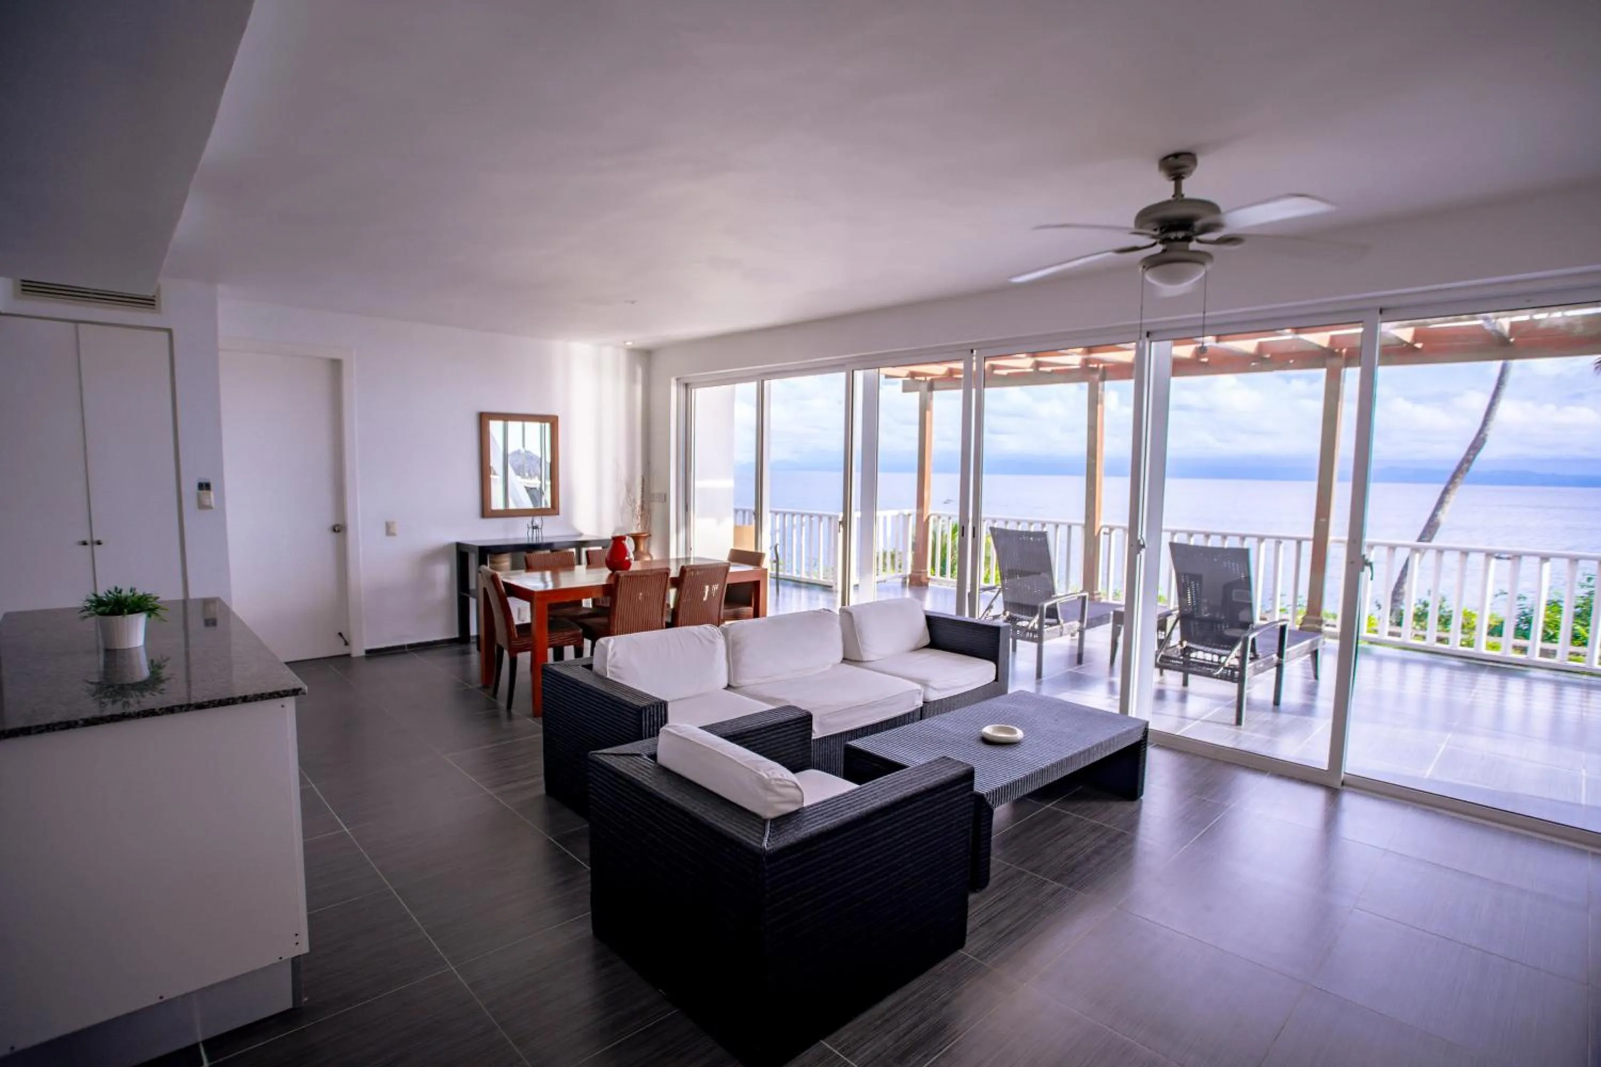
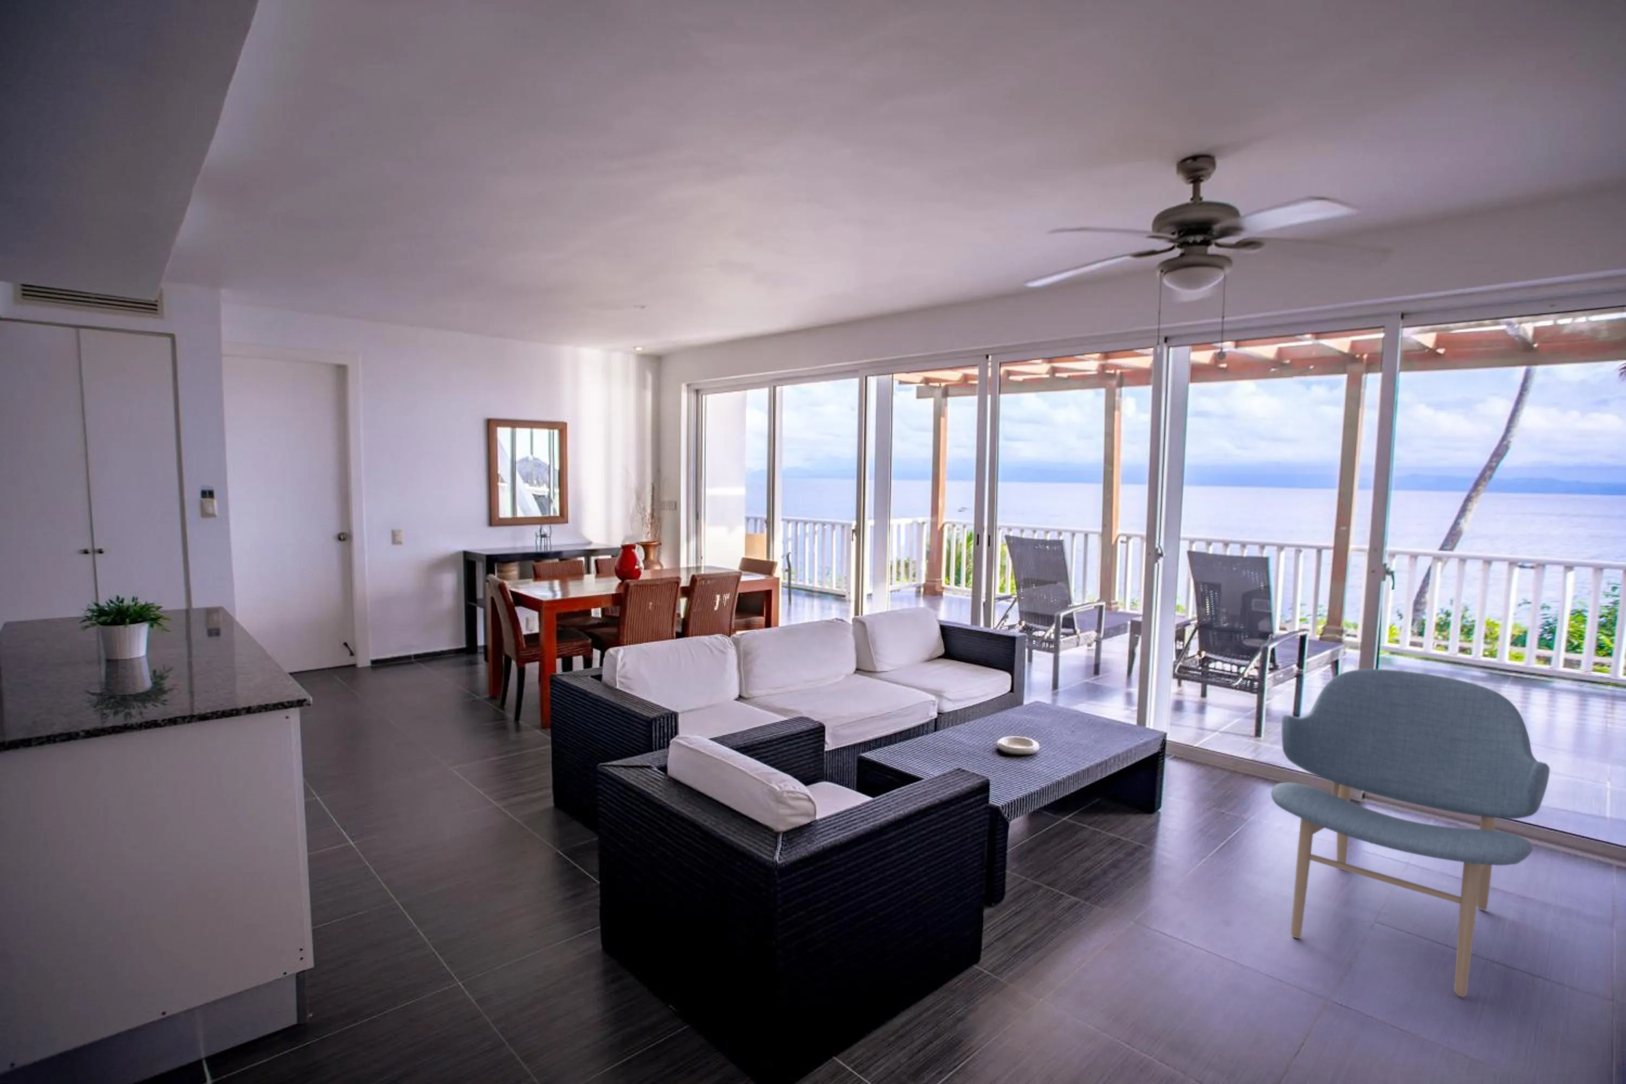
+ lounge chair [1270,668,1550,997]
